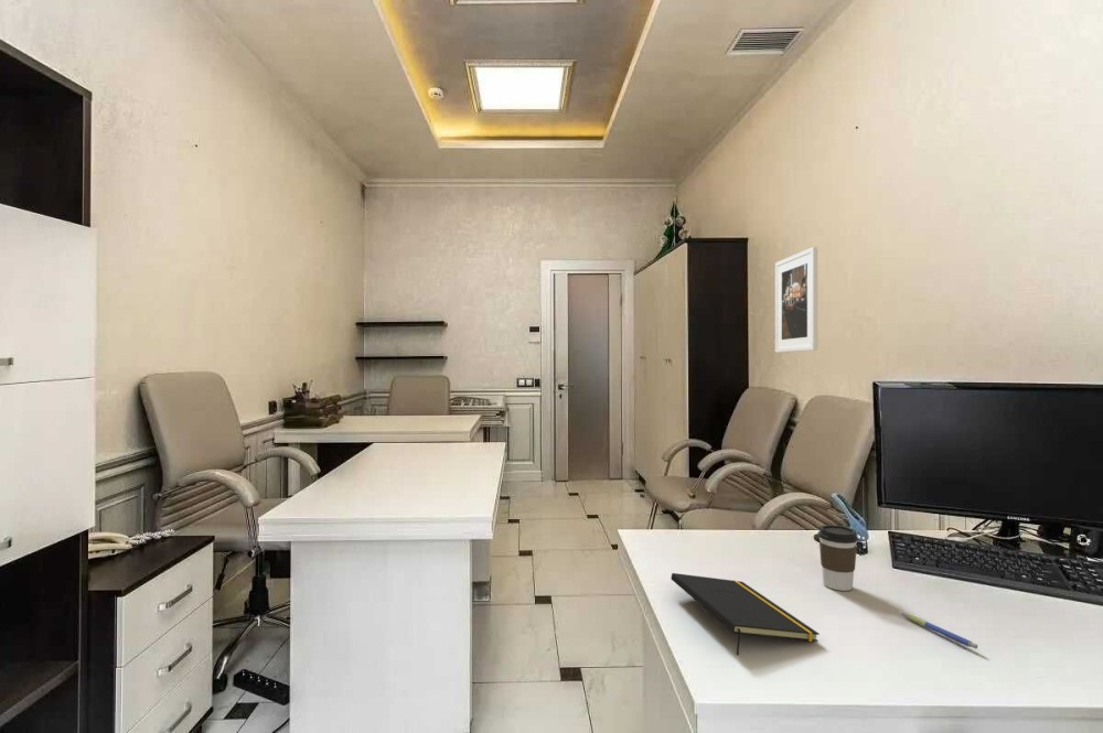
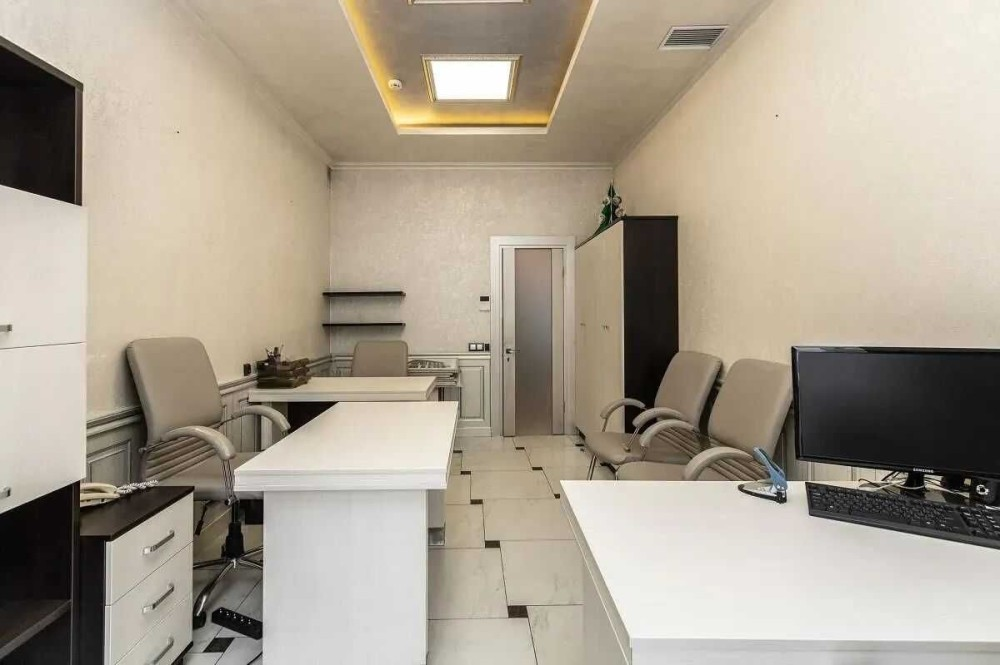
- pen [900,612,979,650]
- coffee cup [817,524,859,592]
- notepad [671,572,821,656]
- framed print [774,246,818,354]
